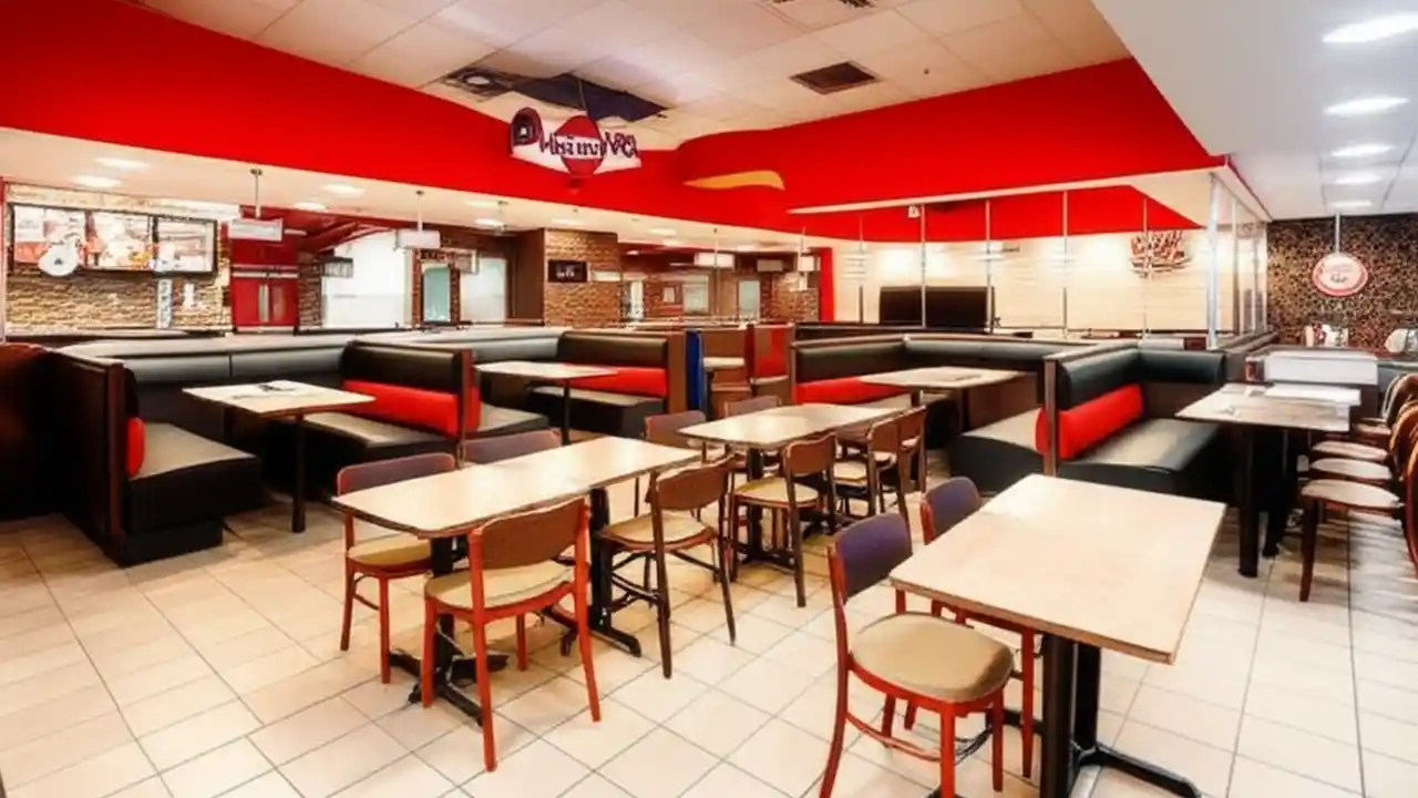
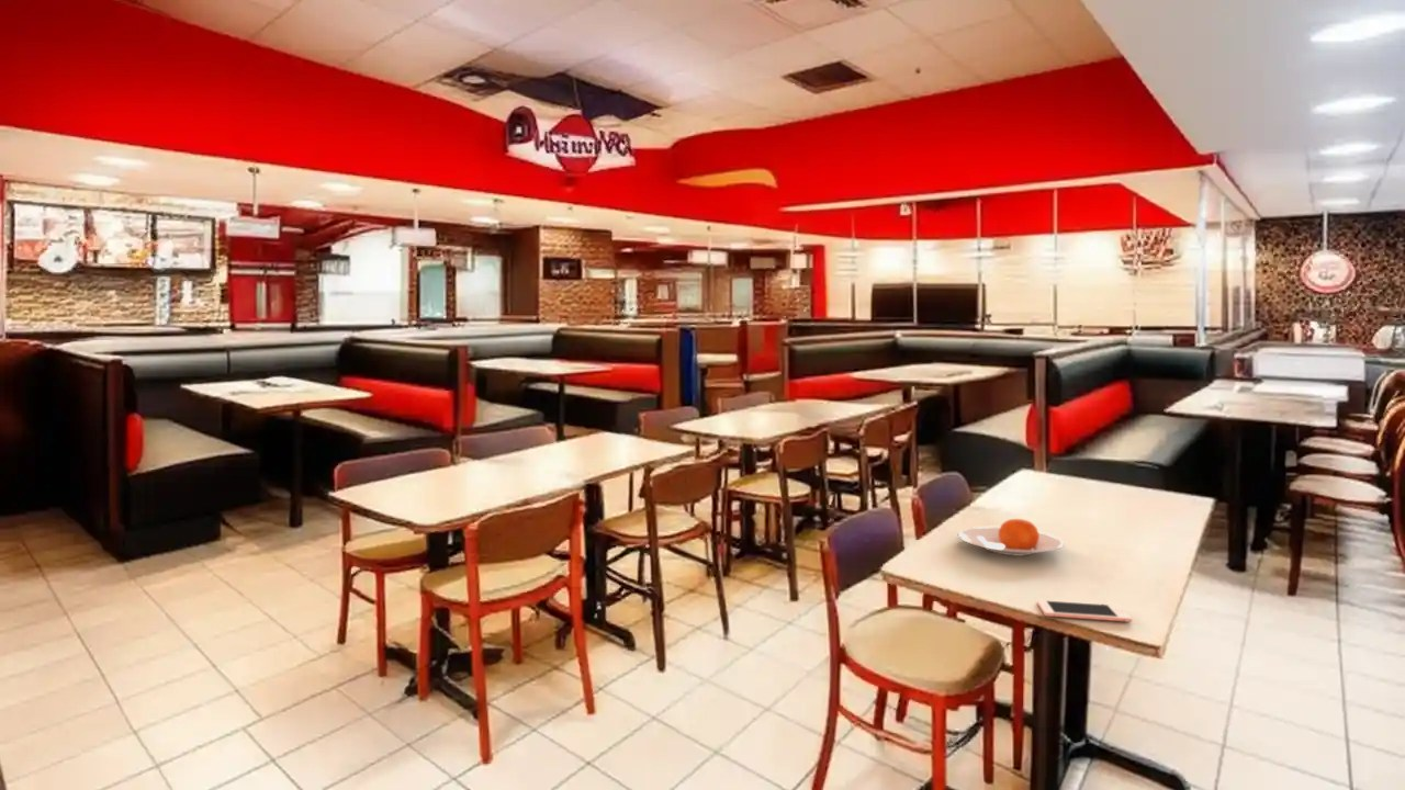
+ plate [957,518,1065,557]
+ cell phone [1036,599,1133,623]
